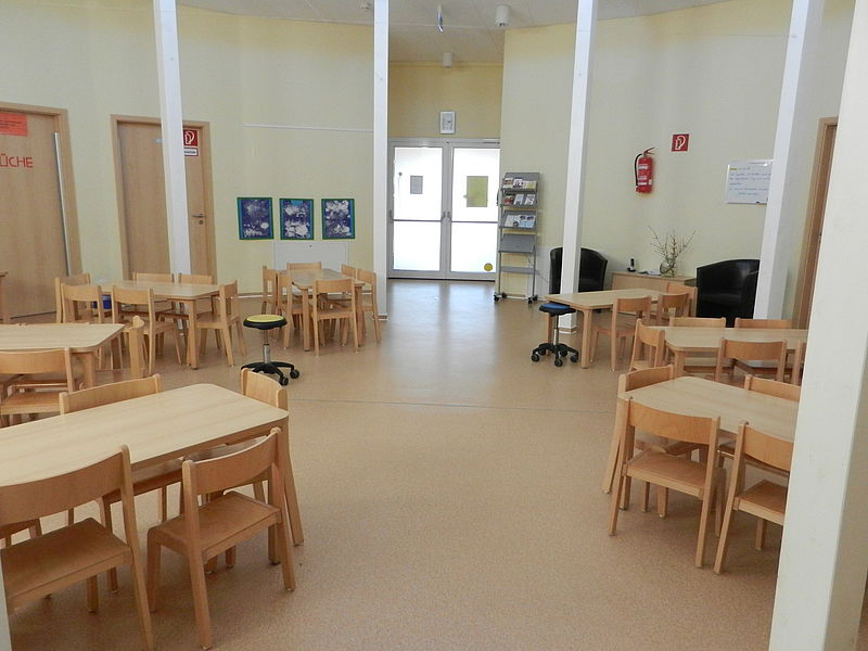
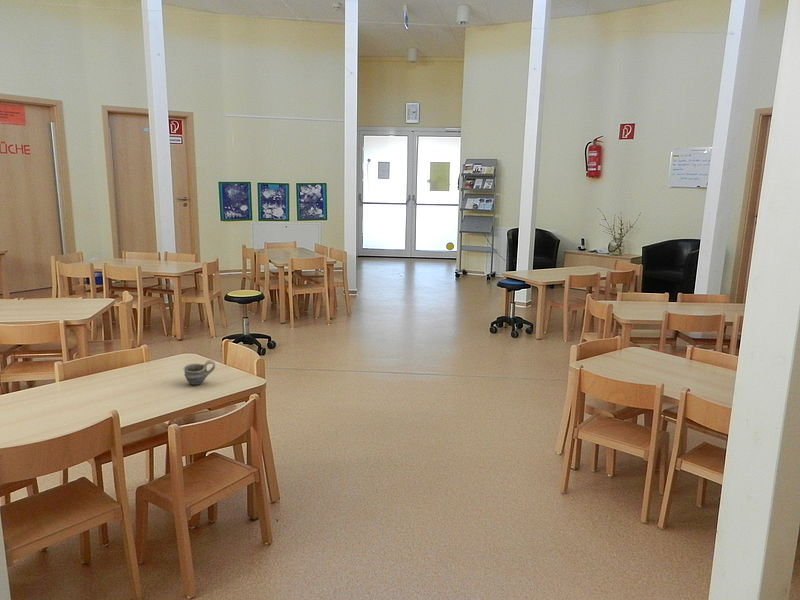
+ cup [182,359,216,386]
